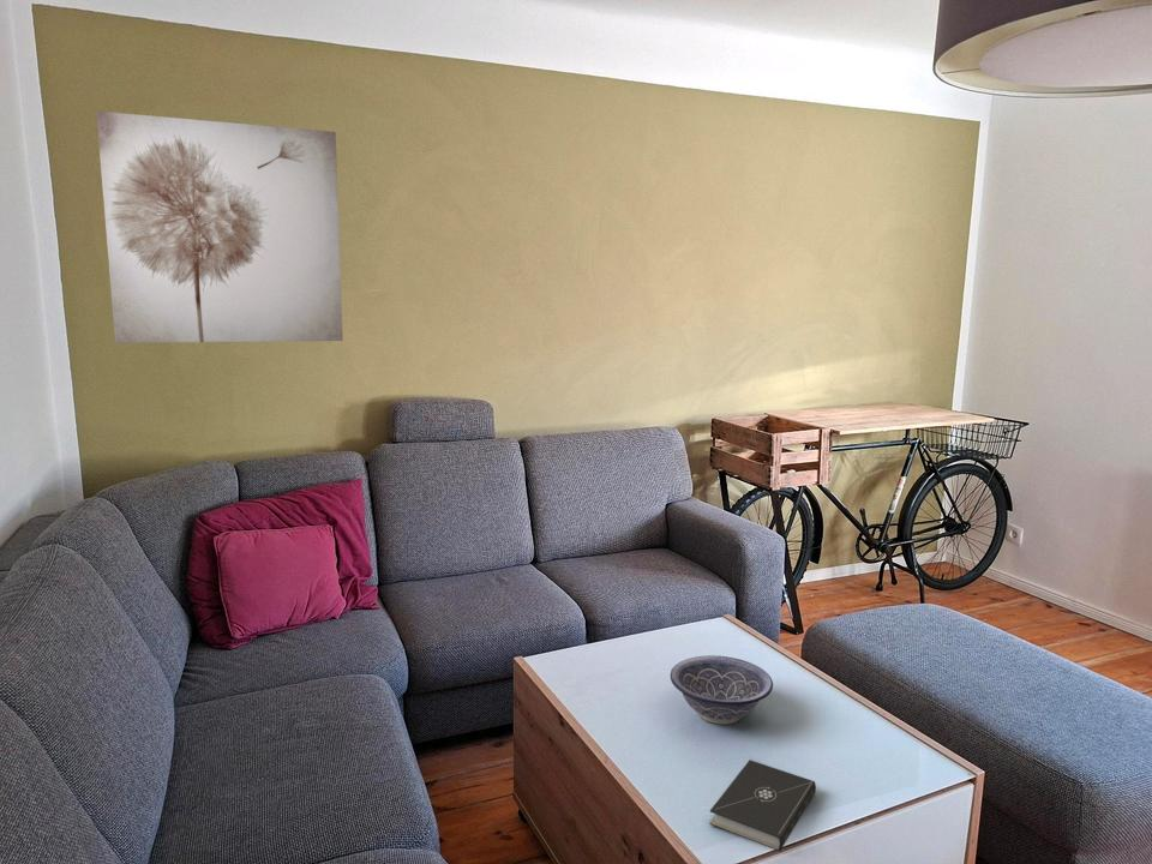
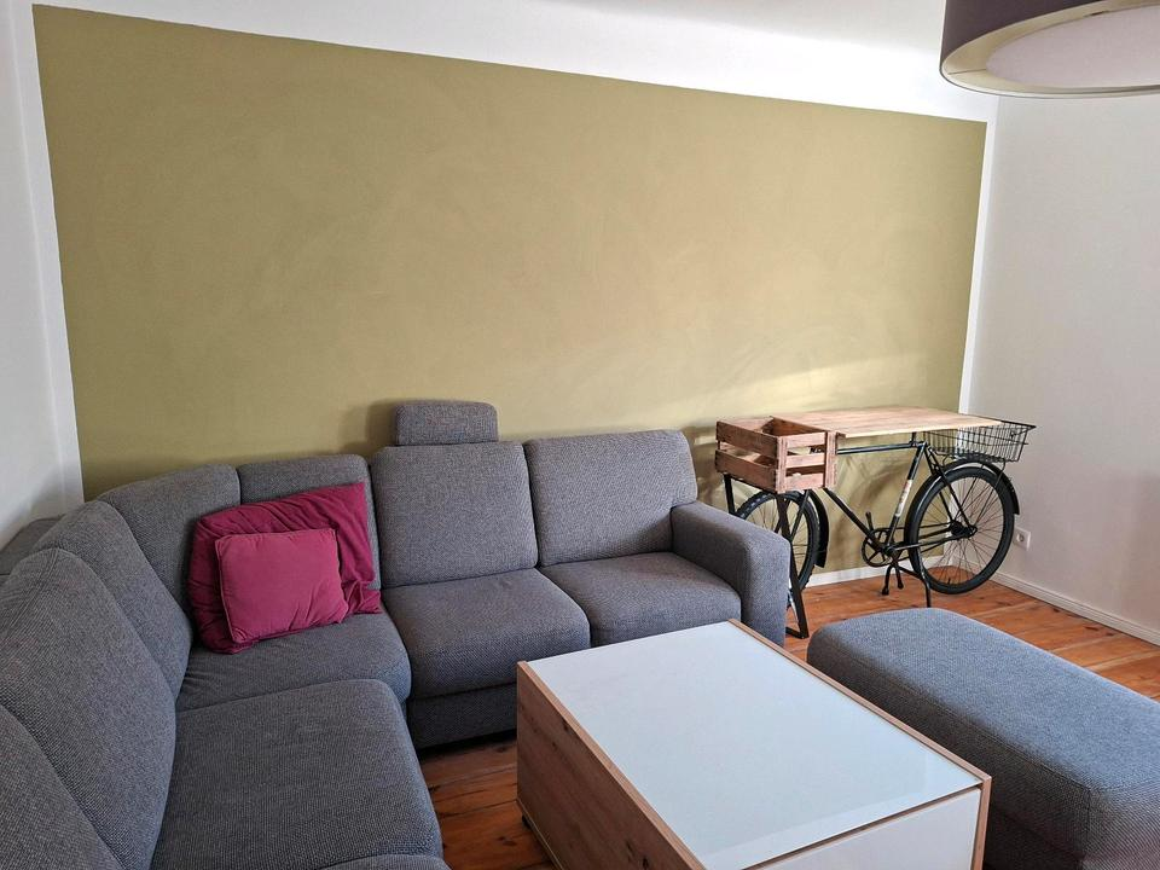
- decorative bowl [670,654,774,725]
- book [708,758,817,852]
- wall art [95,110,344,344]
